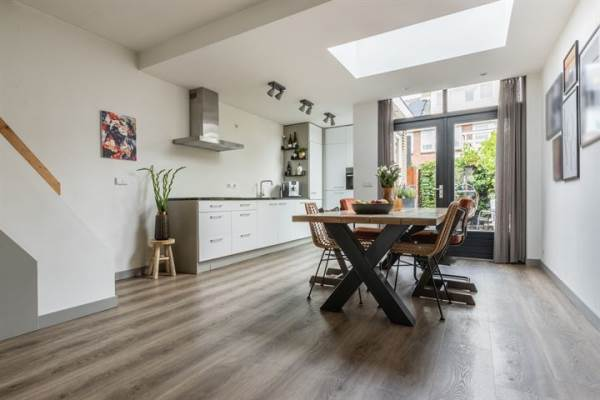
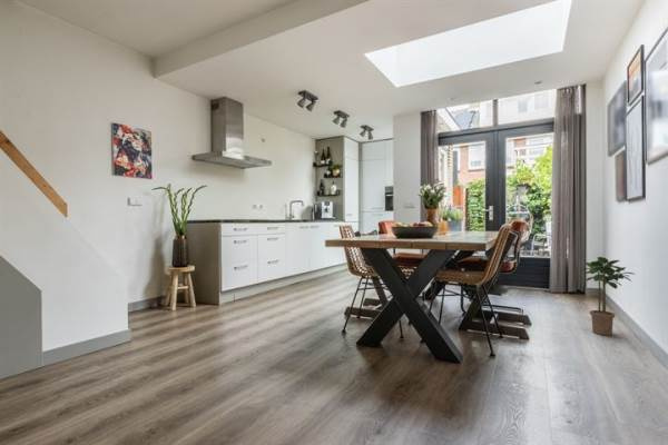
+ potted plant [580,256,637,336]
